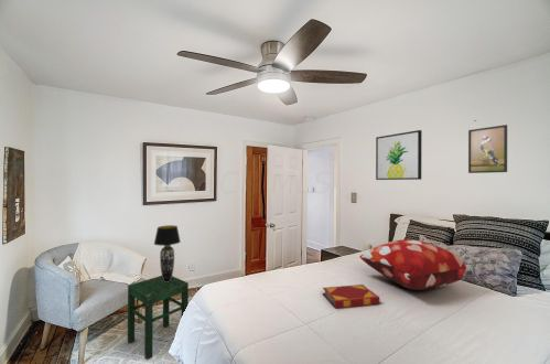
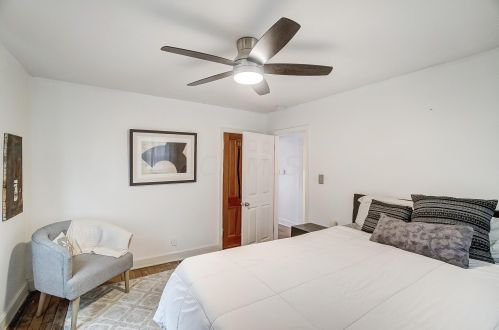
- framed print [467,124,508,174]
- stool [127,275,190,361]
- hardback book [322,283,380,309]
- table lamp [153,224,182,282]
- decorative pillow [358,238,467,291]
- wall art [375,129,423,181]
